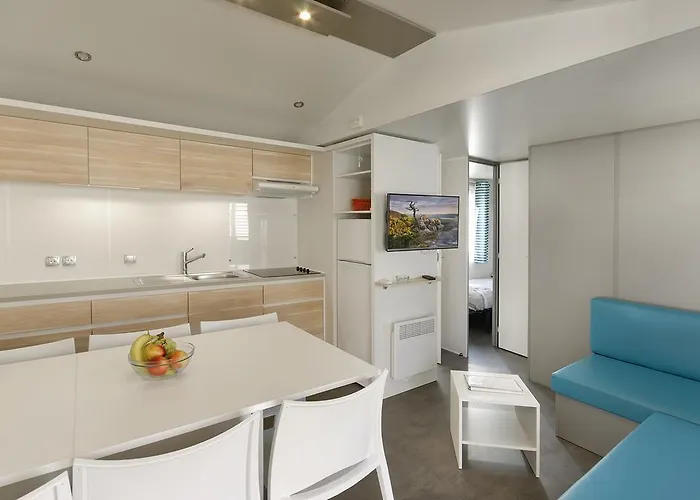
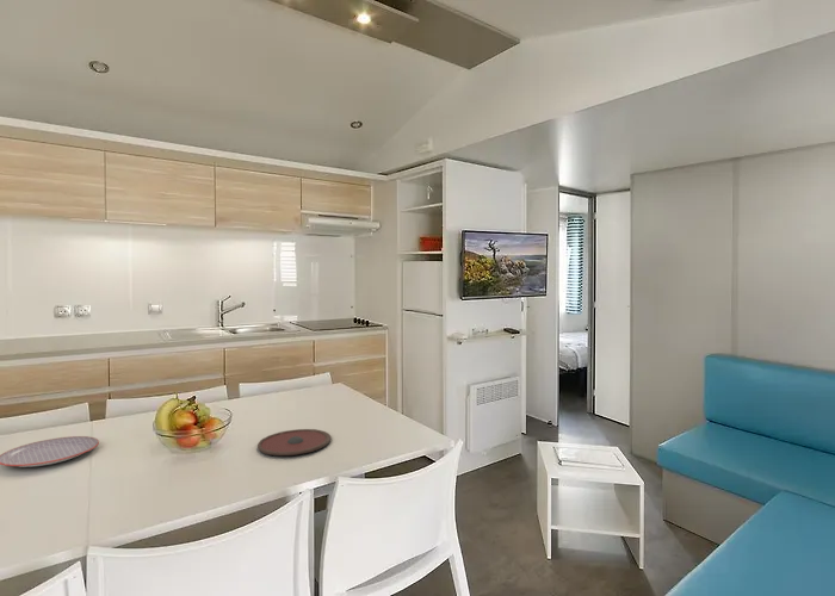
+ plate [0,435,100,468]
+ plate [256,428,333,457]
